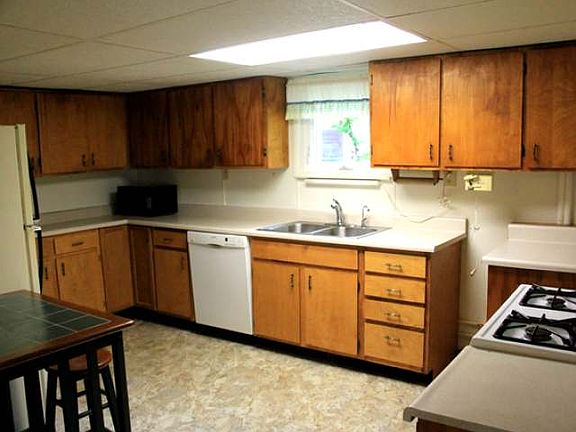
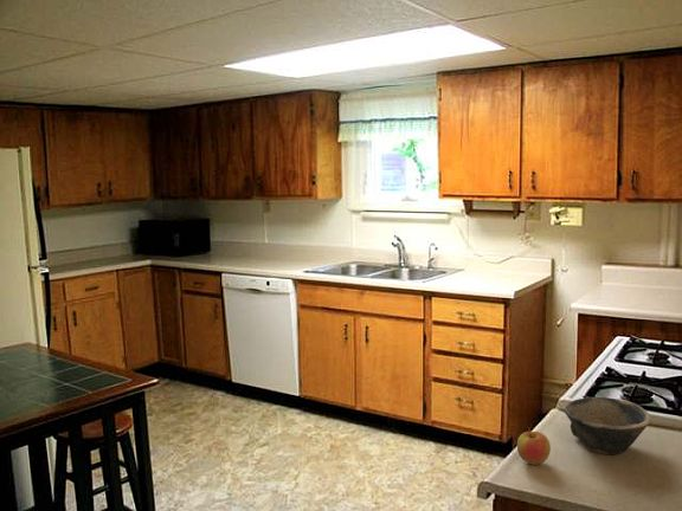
+ bowl [564,396,652,455]
+ apple [516,426,552,466]
